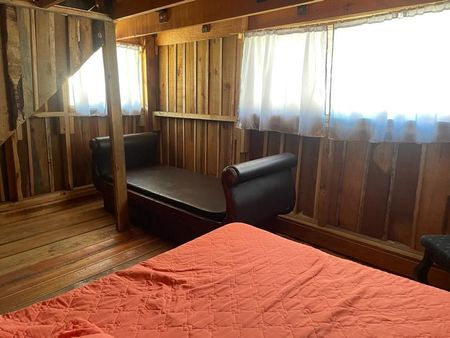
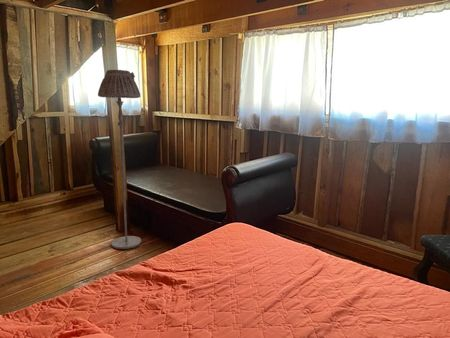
+ floor lamp [97,69,142,250]
